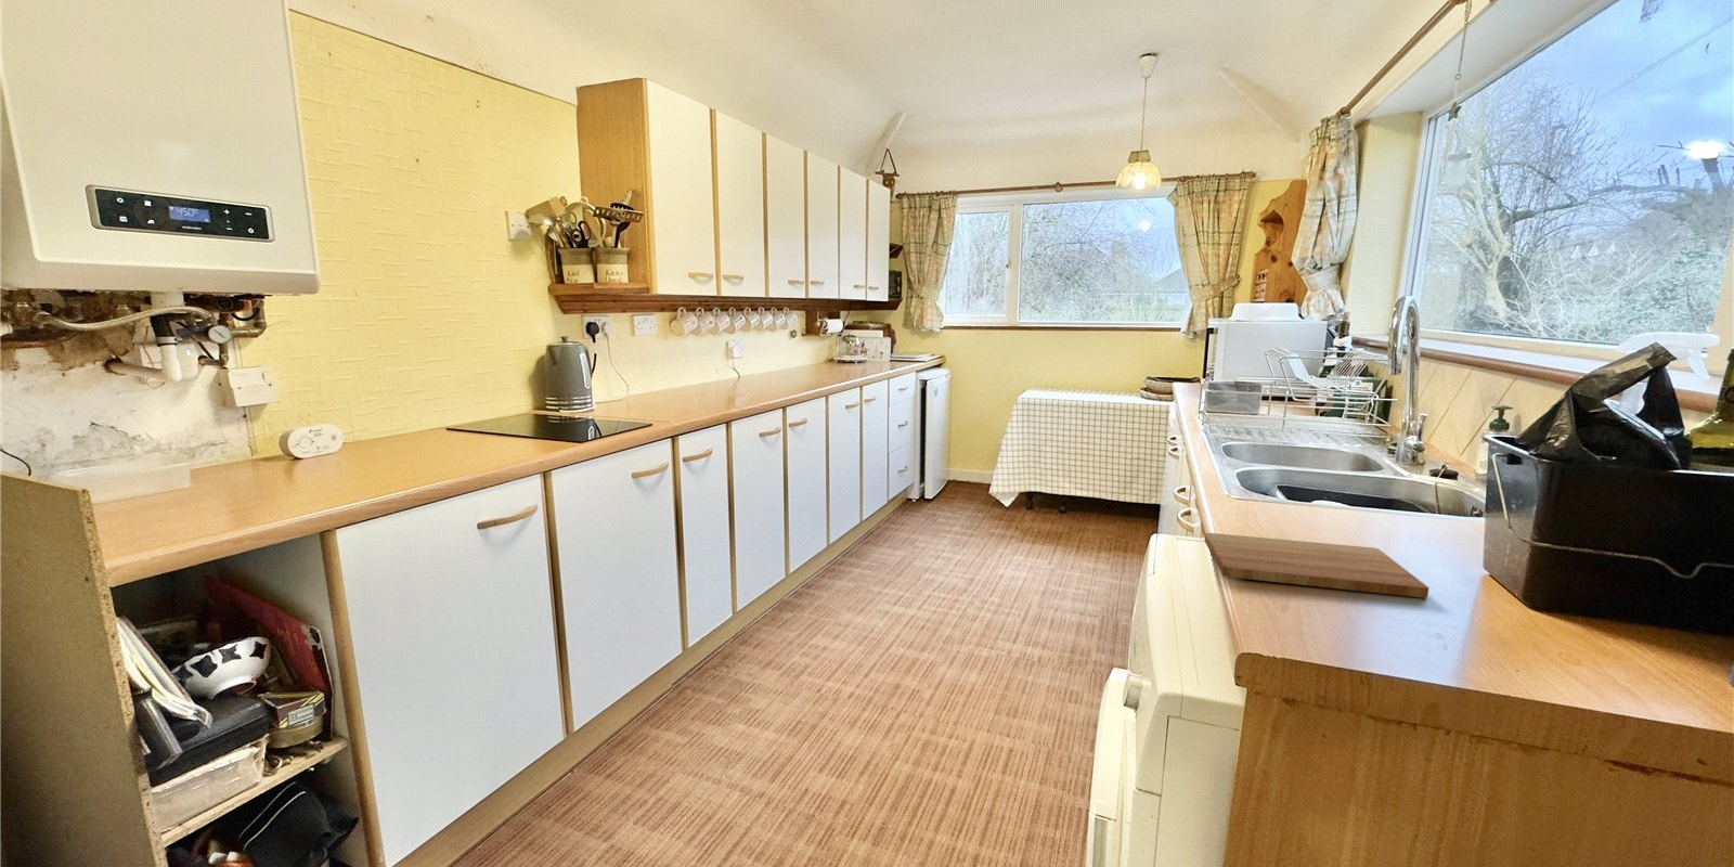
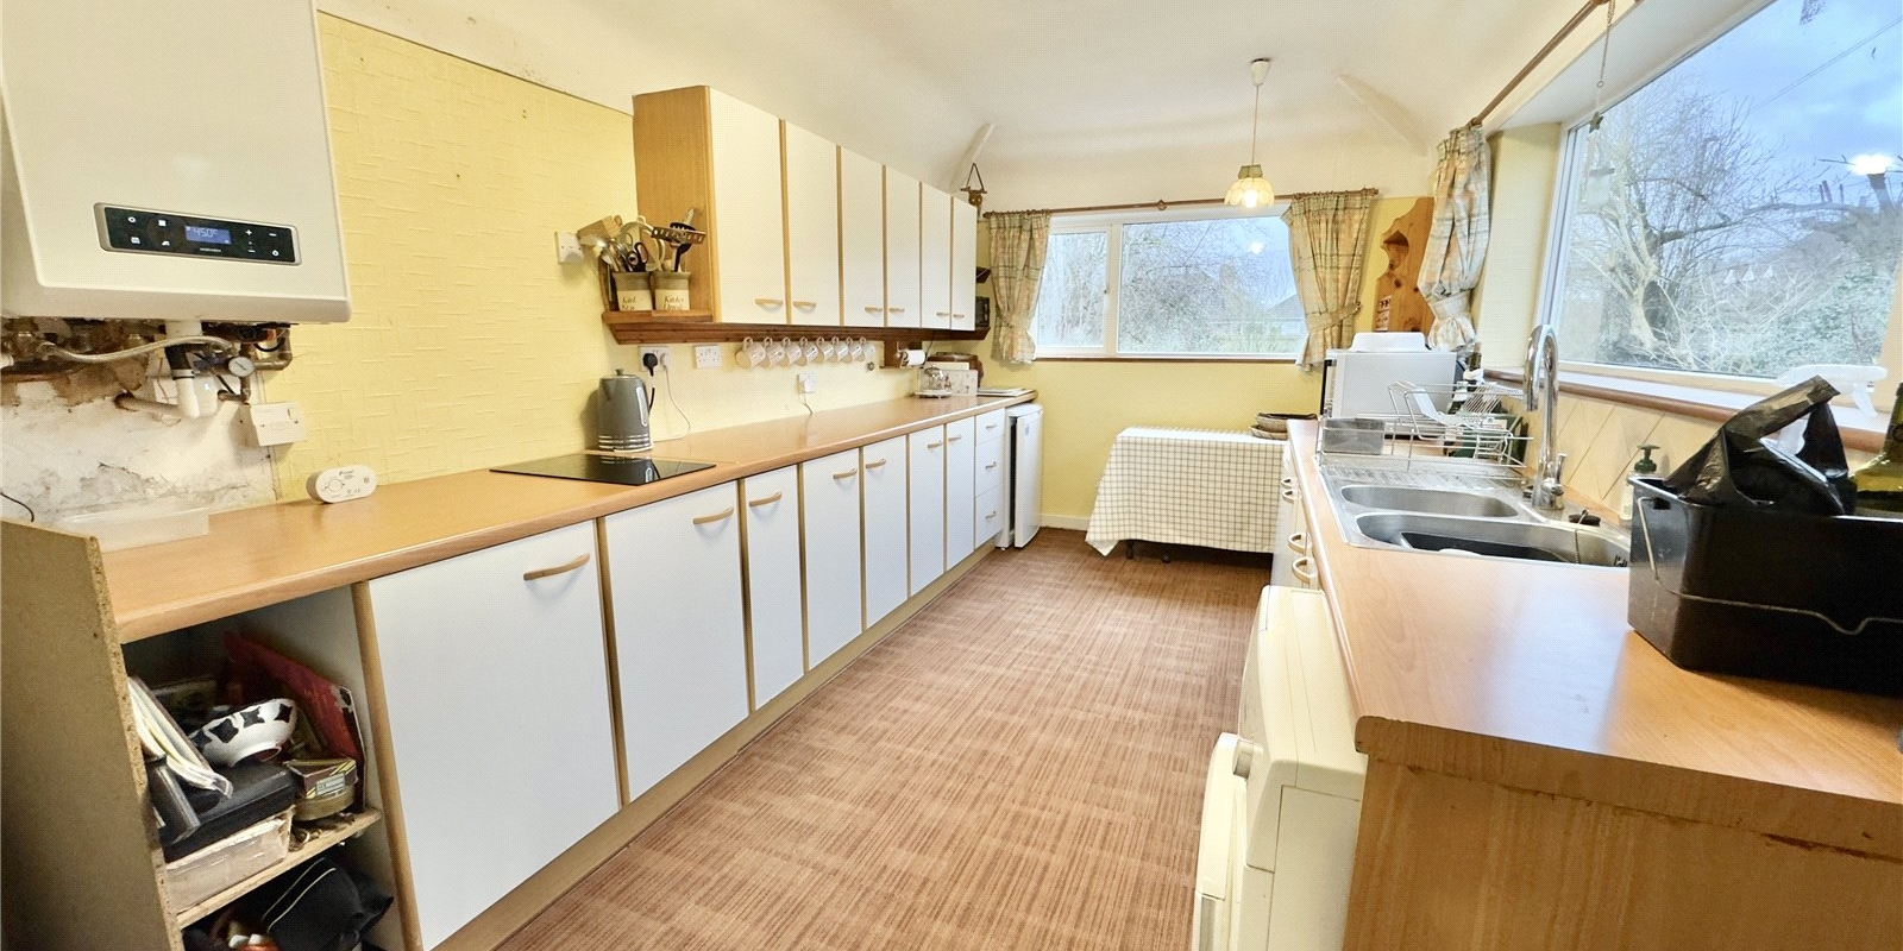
- cutting board [1203,532,1430,599]
